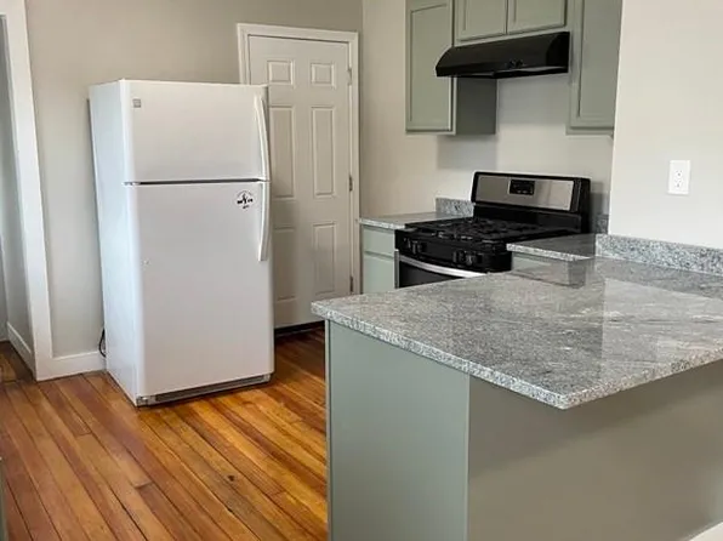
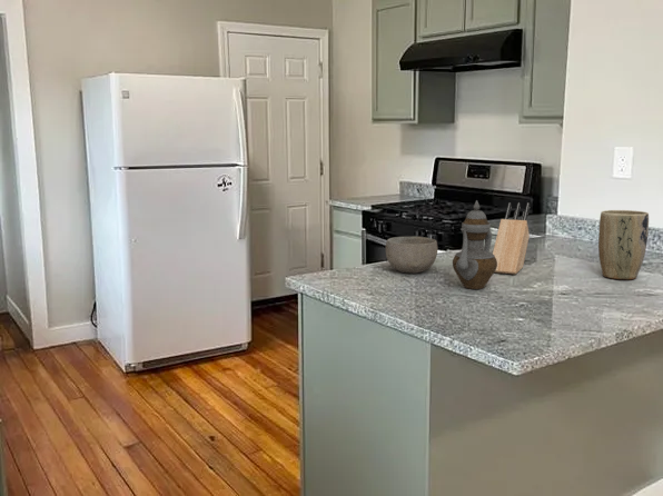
+ knife block [492,201,531,275]
+ teapot [452,199,497,290]
+ bowl [385,236,438,275]
+ plant pot [597,209,650,280]
